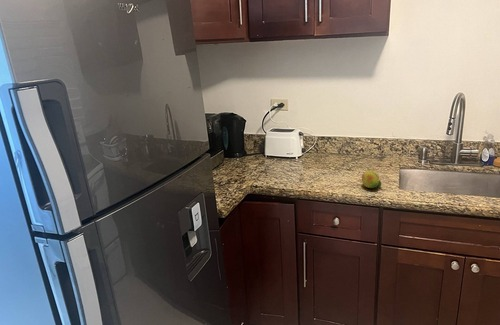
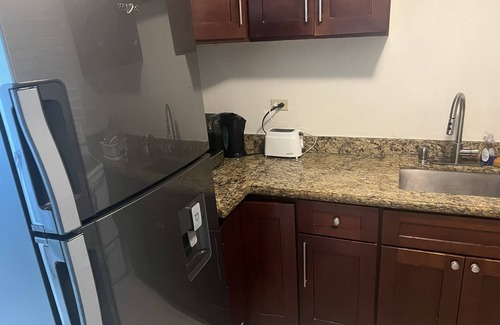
- fruit [361,170,382,189]
